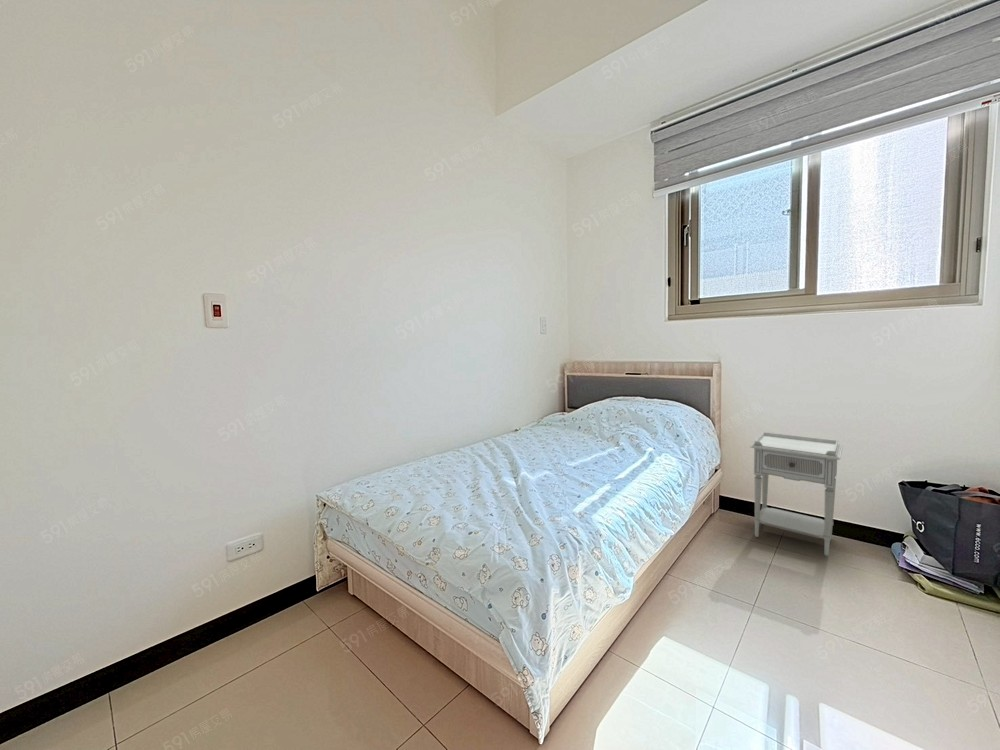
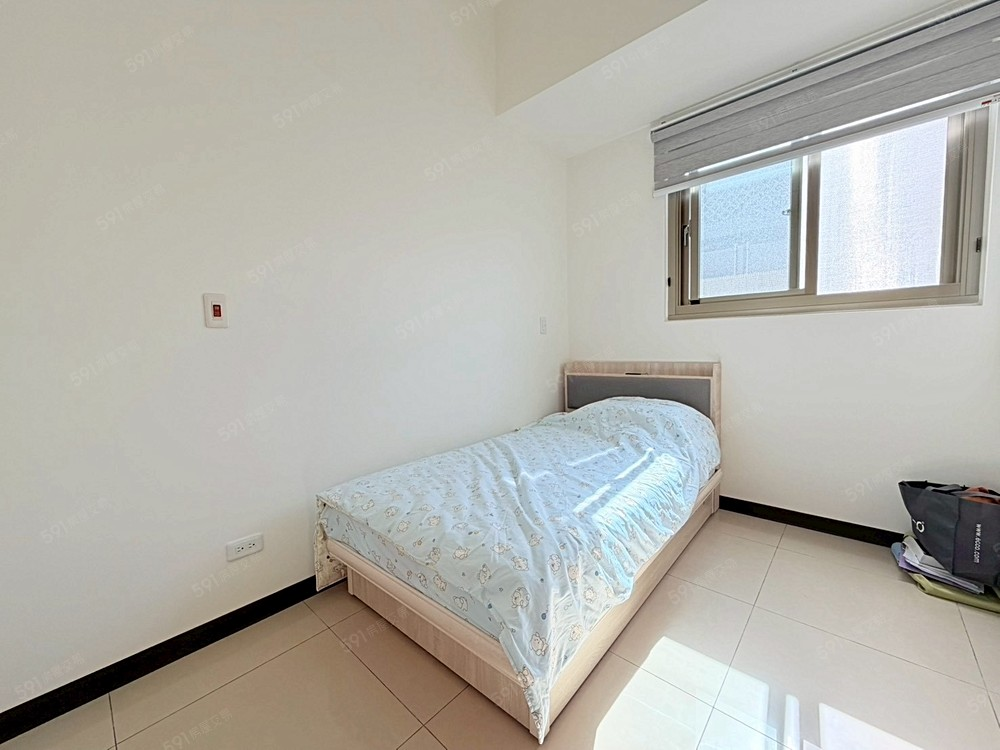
- nightstand [749,431,844,557]
